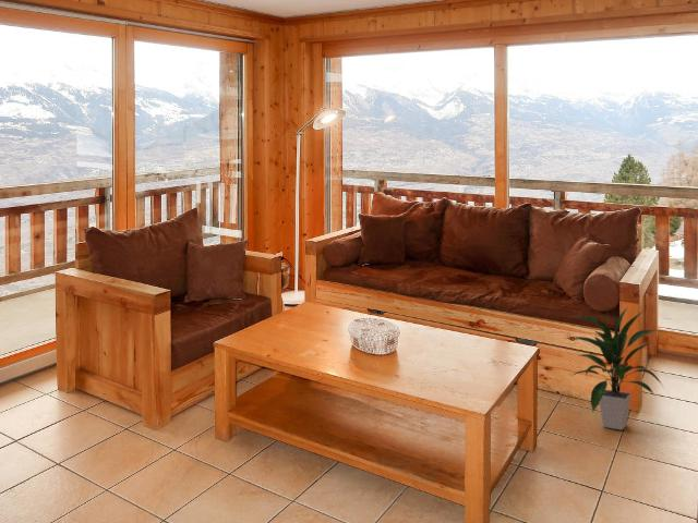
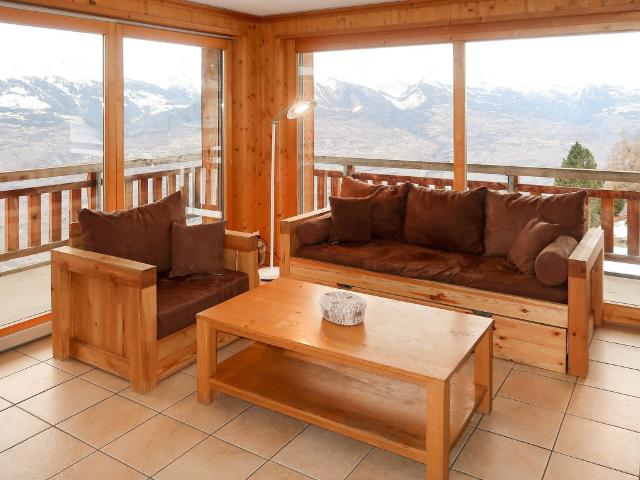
- indoor plant [566,306,665,430]
